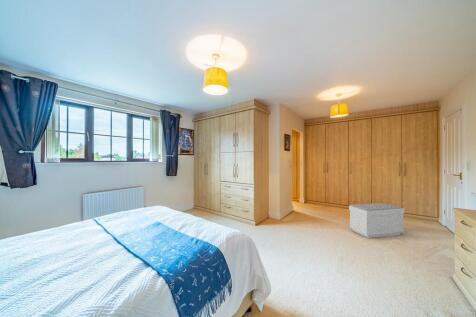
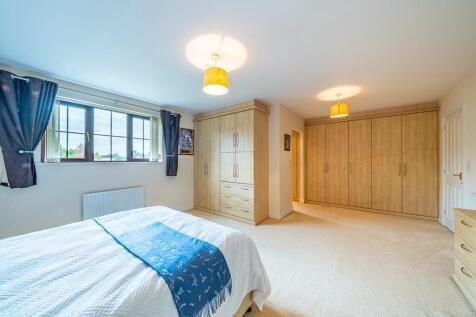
- bench [348,202,405,239]
